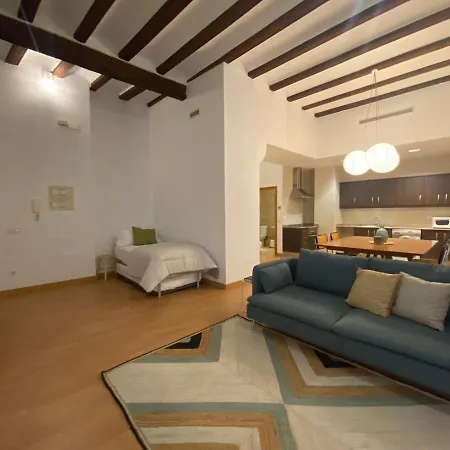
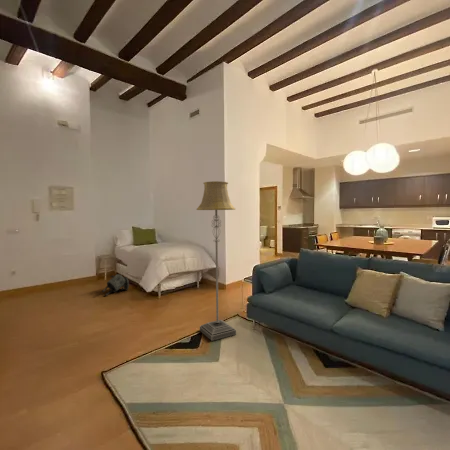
+ floor lamp [195,180,237,342]
+ toy figure [101,273,130,297]
